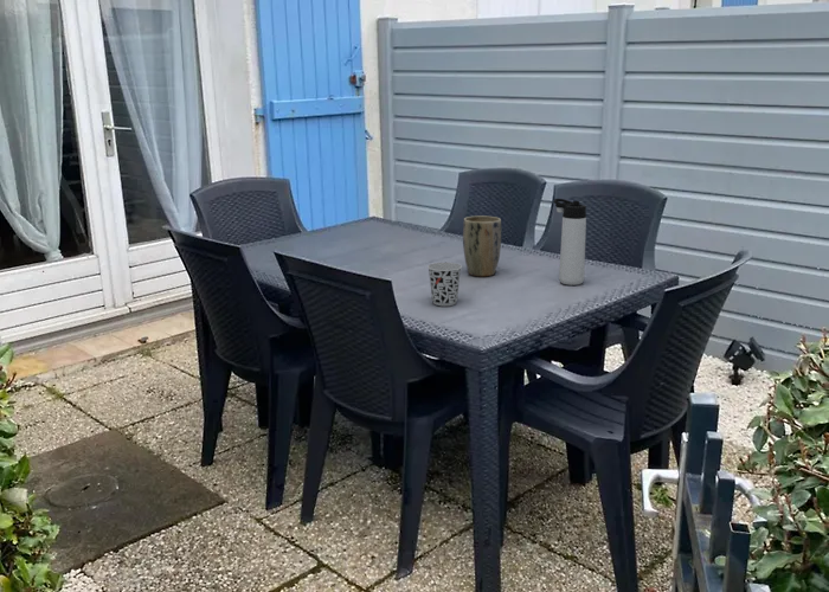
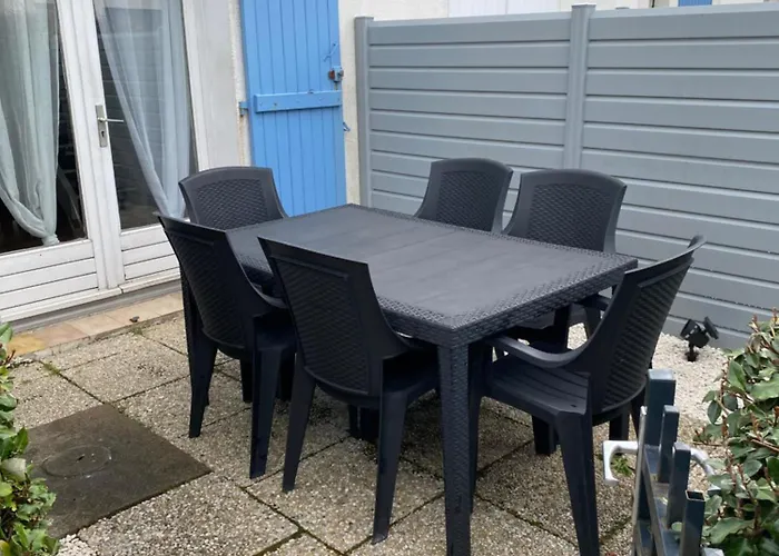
- cup [426,262,463,307]
- thermos bottle [553,198,587,287]
- plant pot [462,214,502,277]
